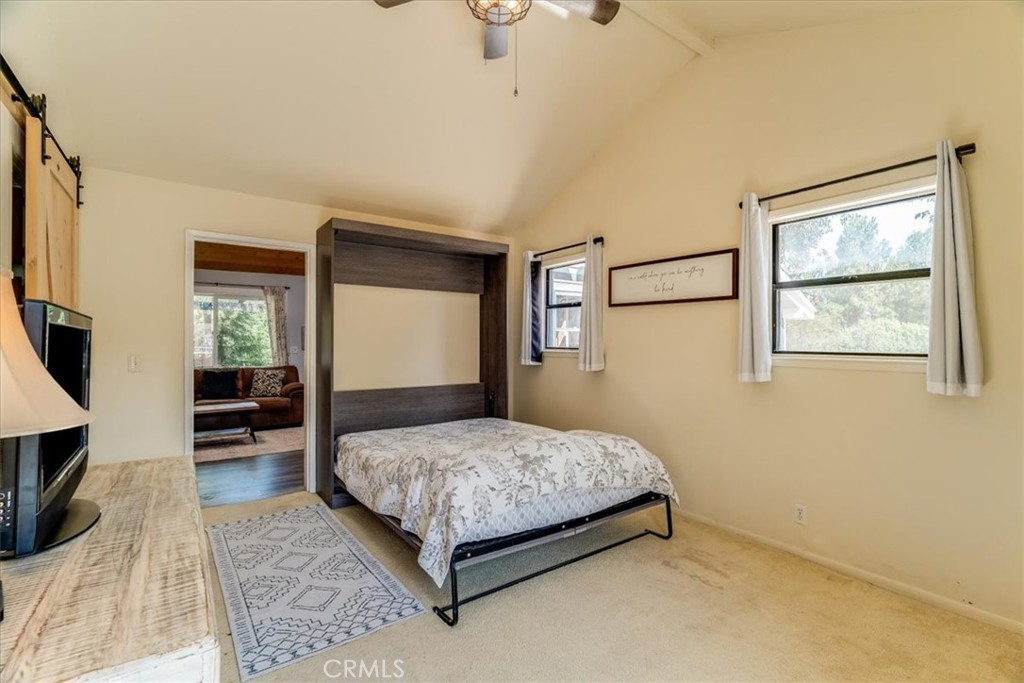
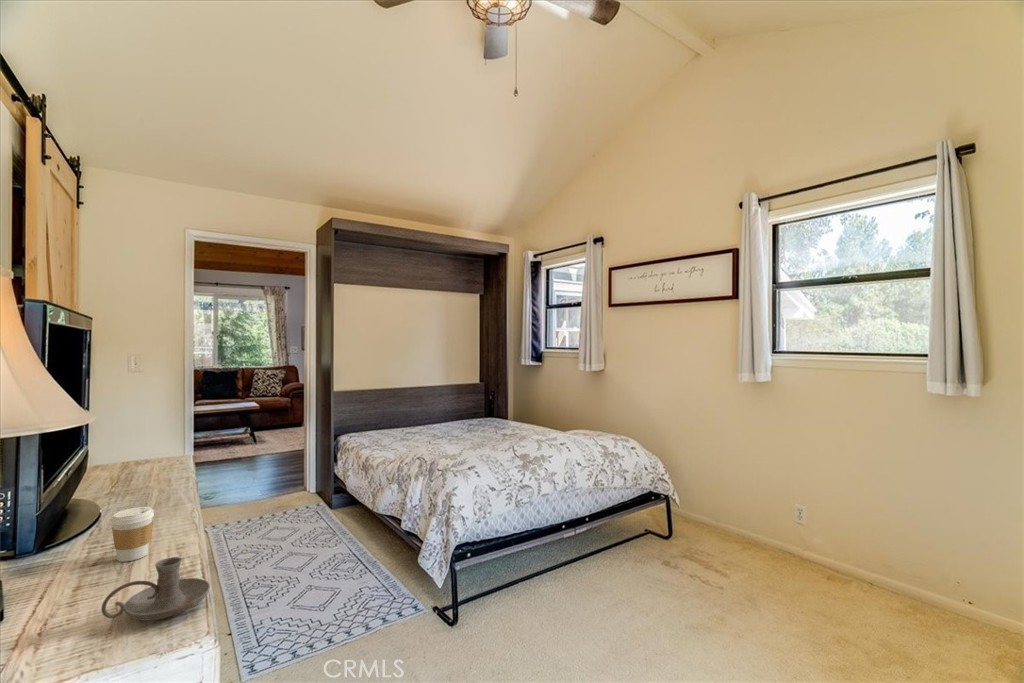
+ coffee cup [110,506,155,563]
+ candle holder [100,556,211,622]
